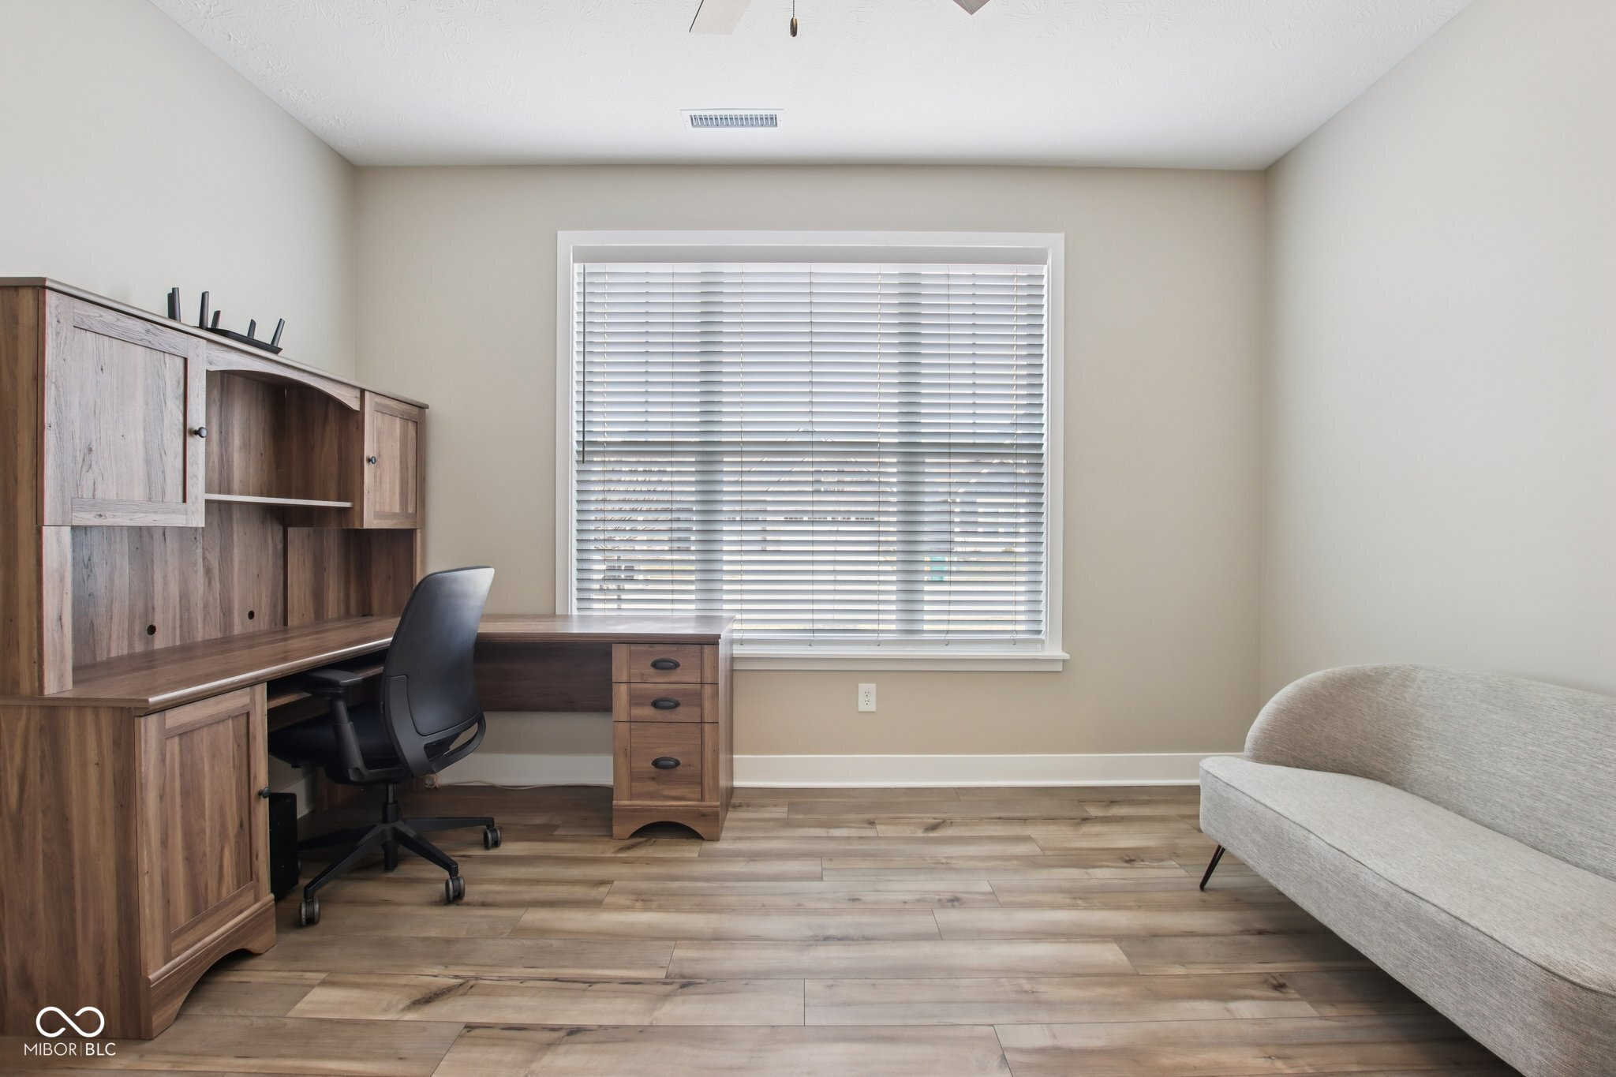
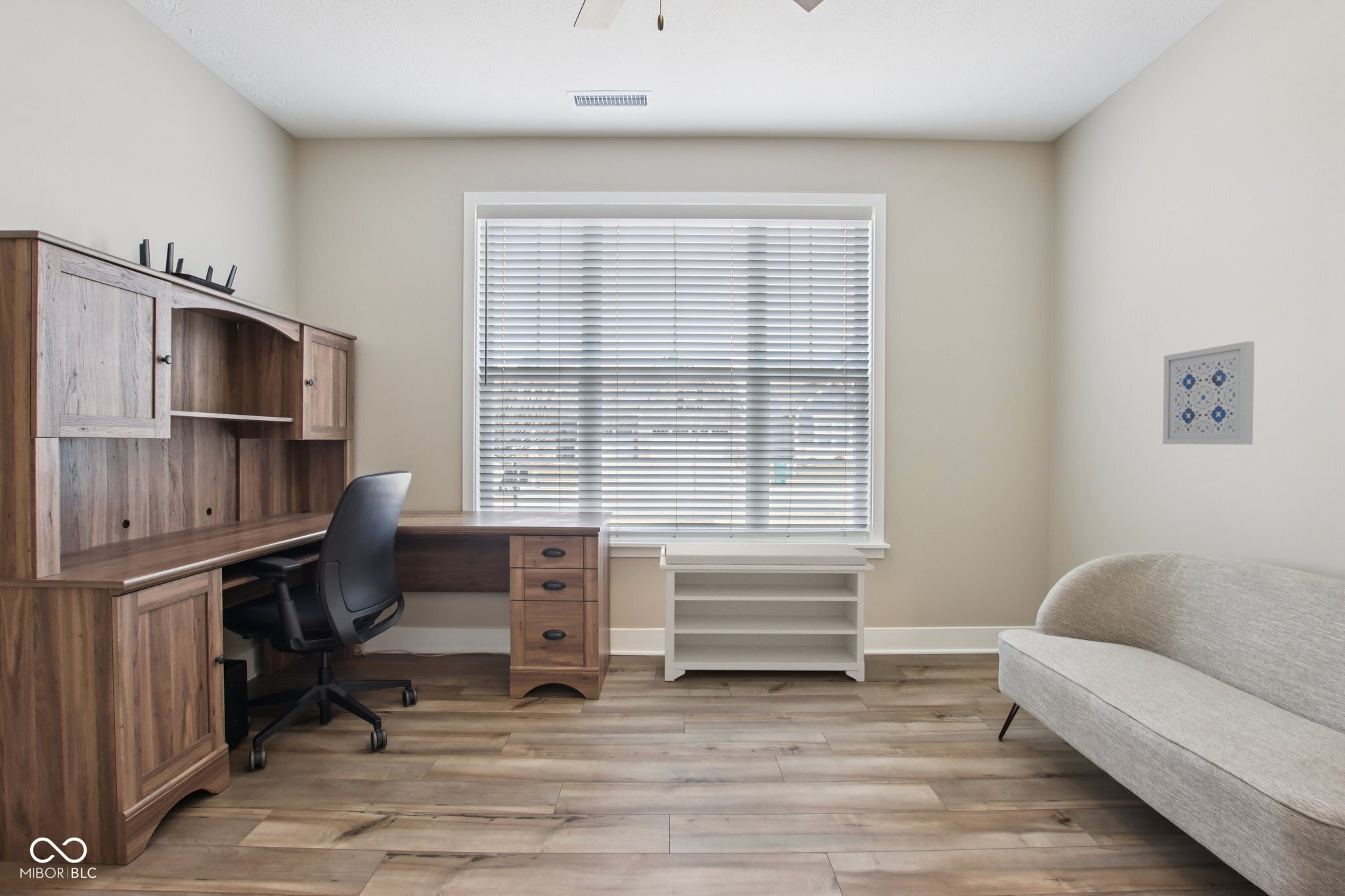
+ bench [659,543,875,682]
+ wall art [1162,341,1255,445]
